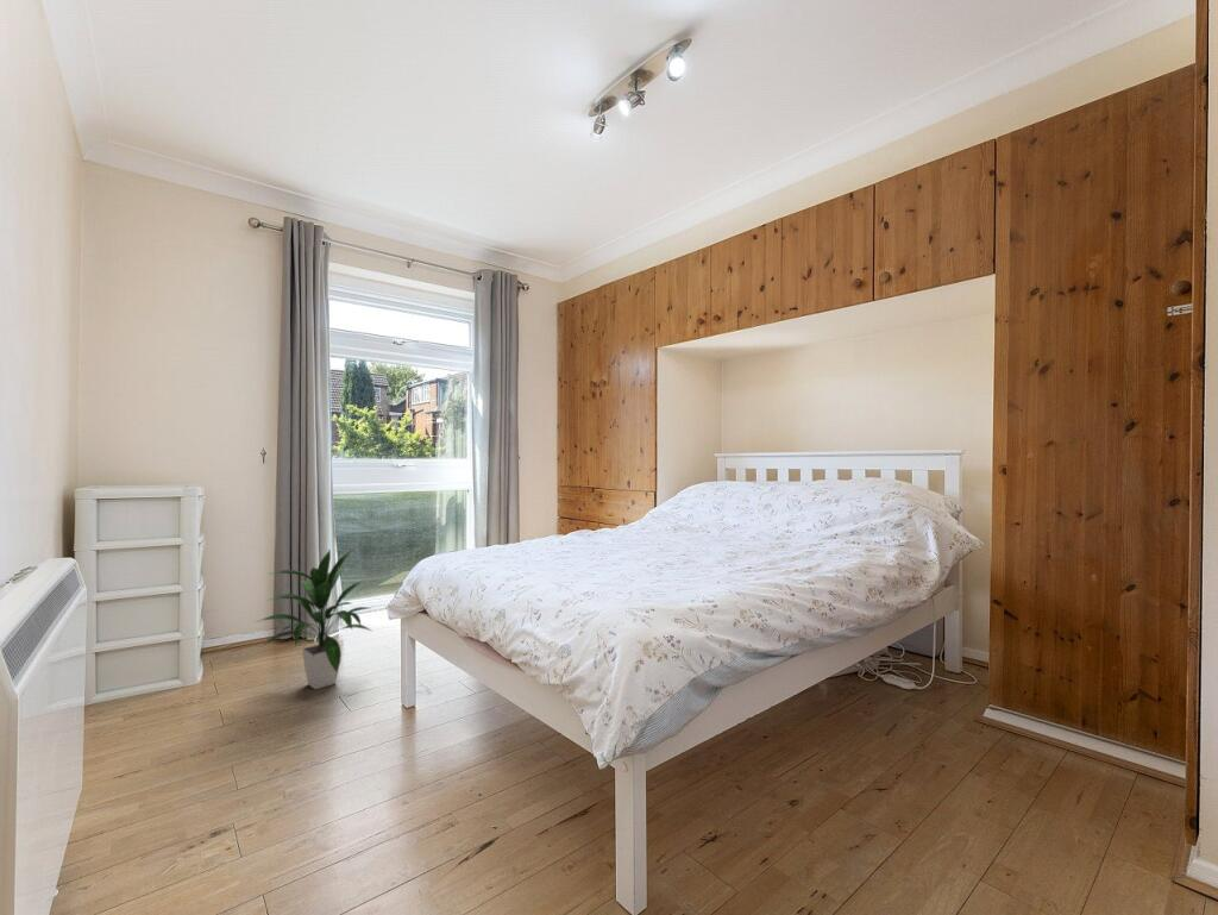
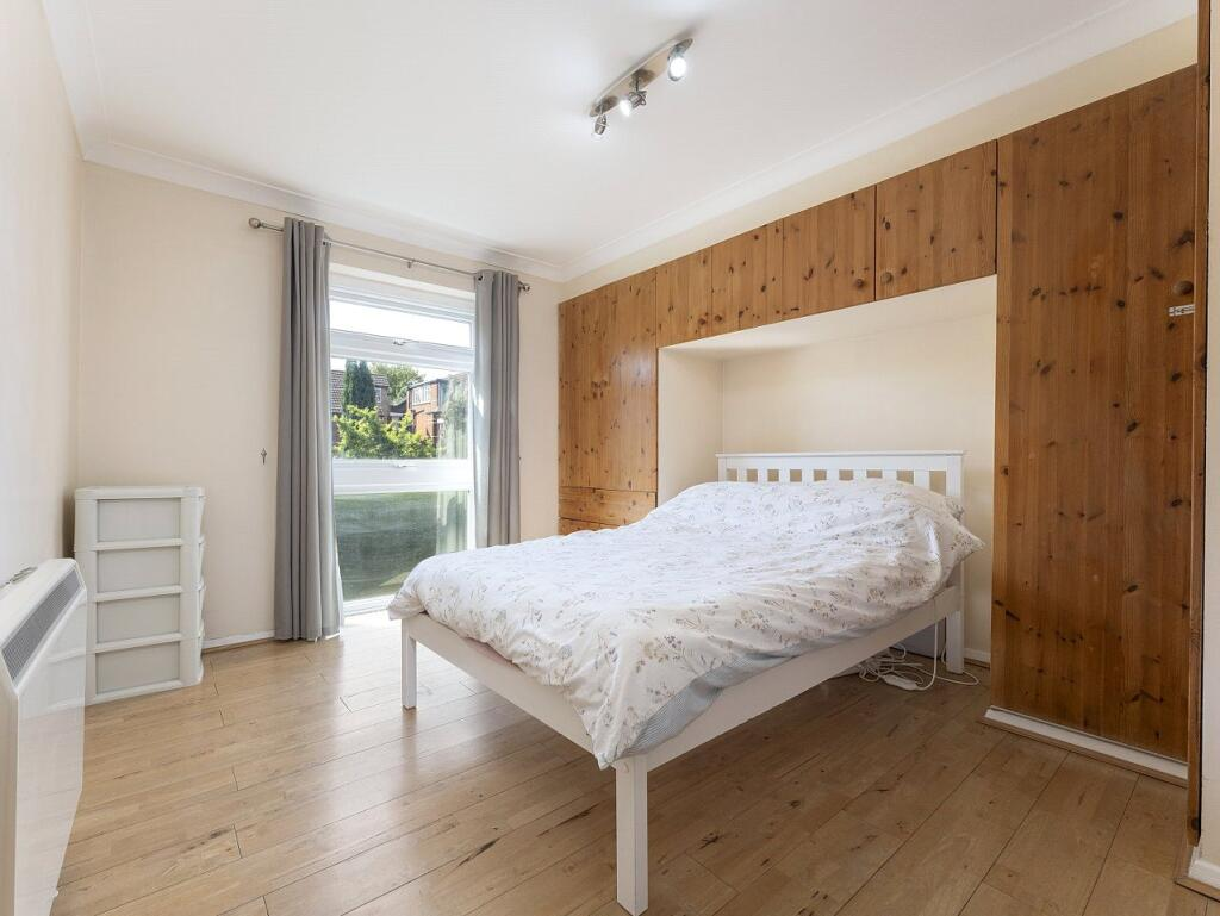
- indoor plant [255,547,372,690]
